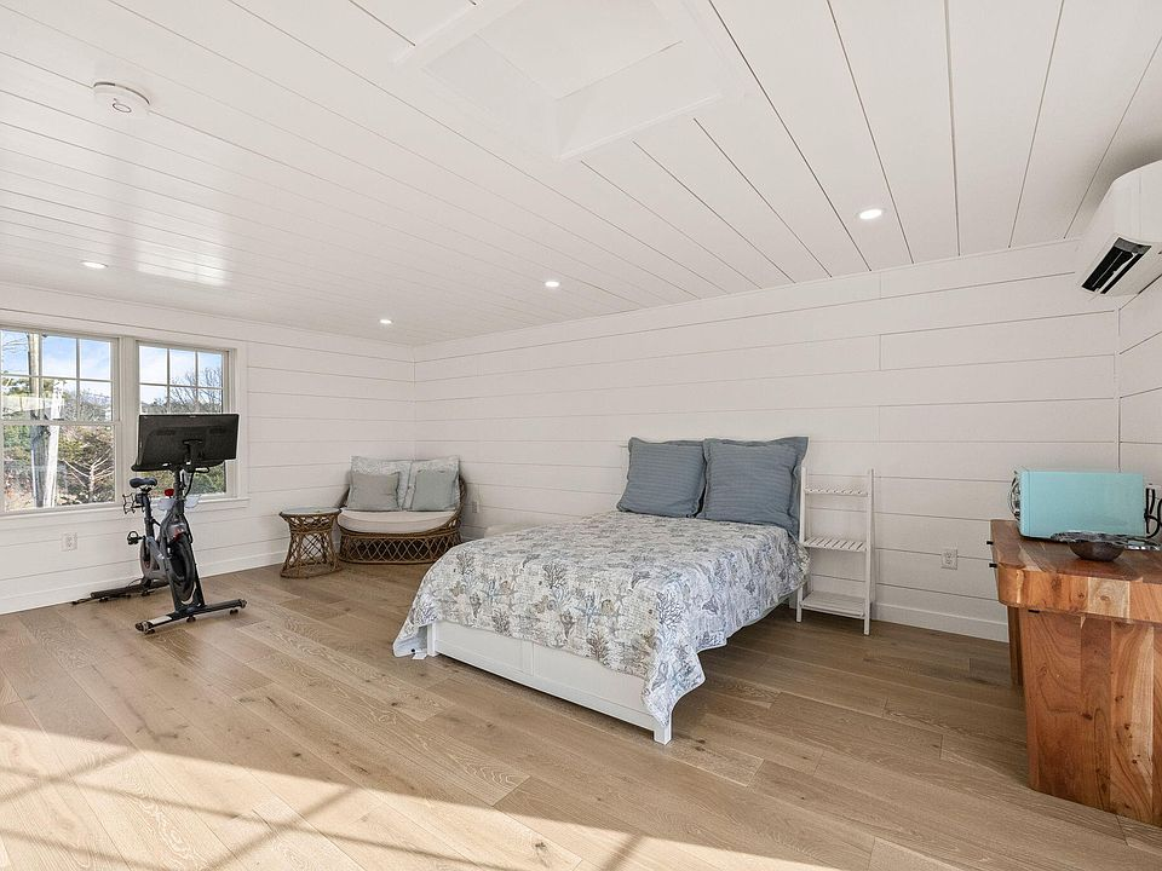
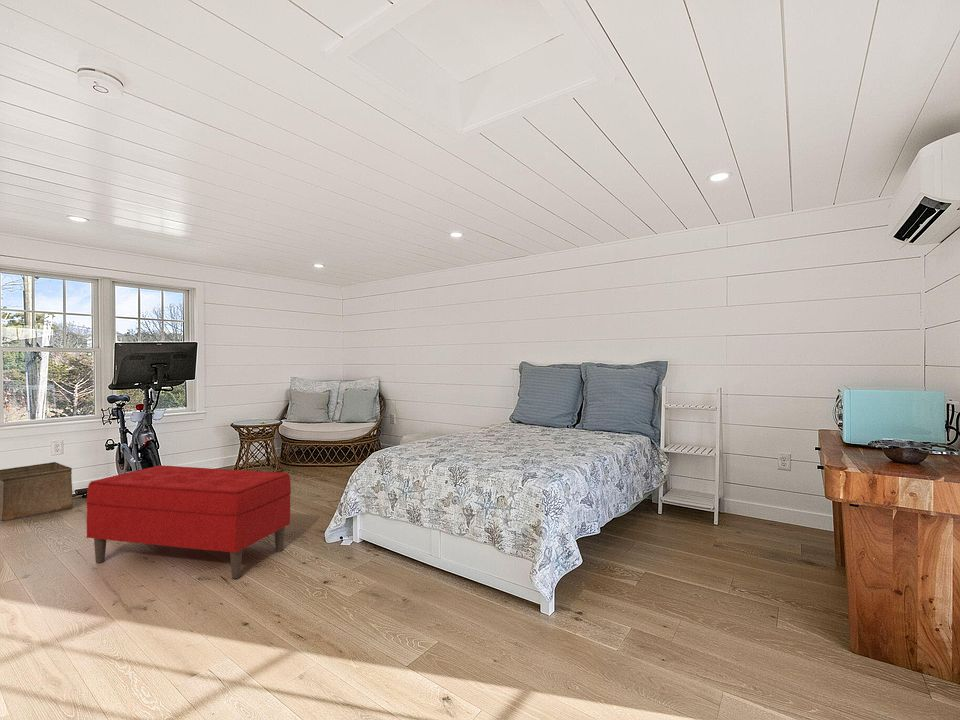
+ storage bin [0,461,74,523]
+ bench [85,465,292,579]
